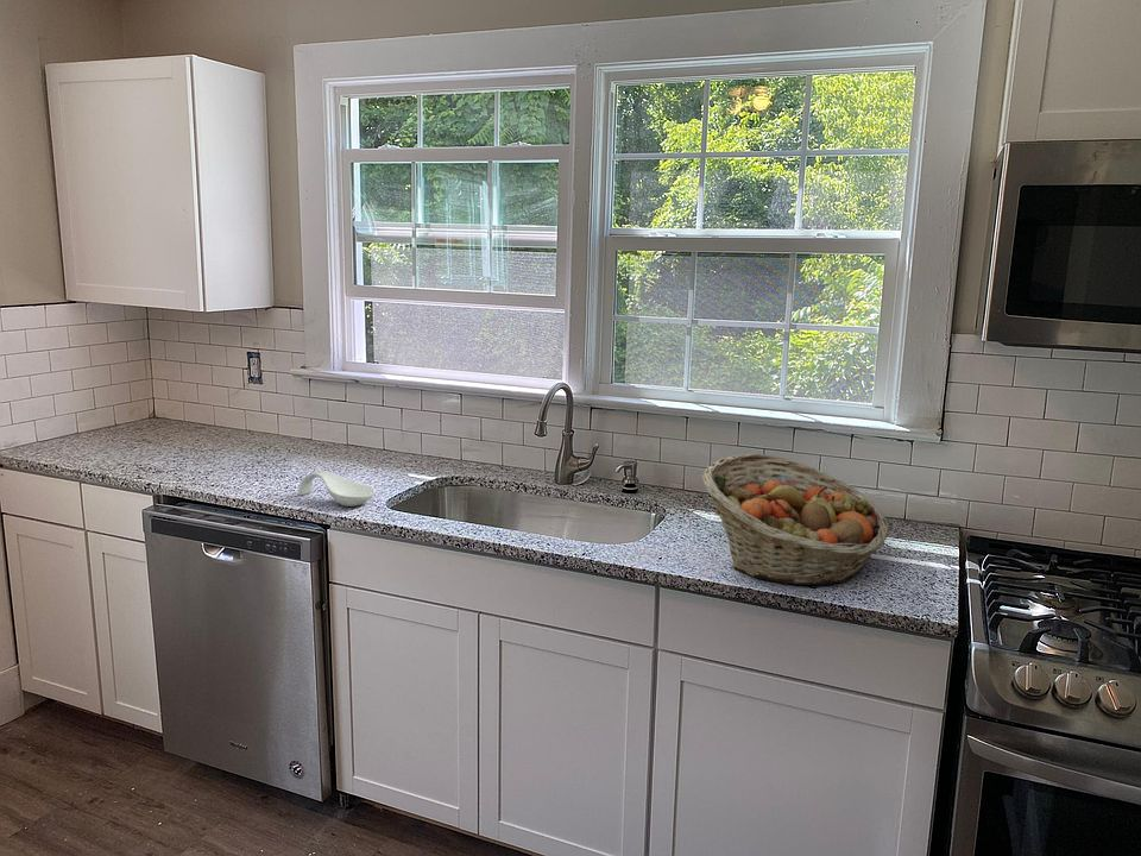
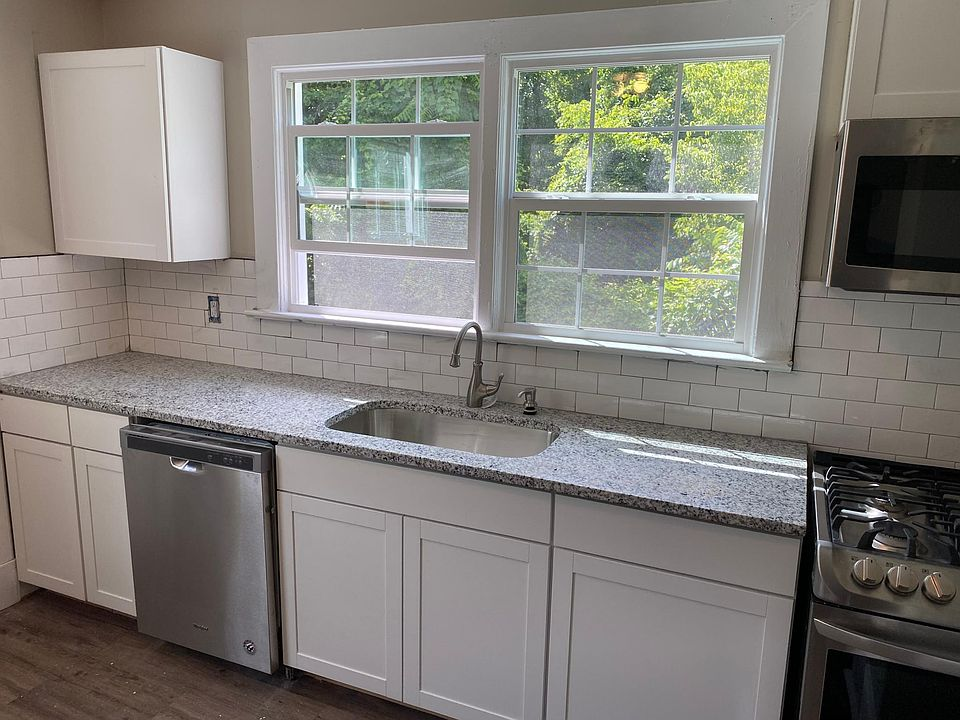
- fruit basket [701,453,890,586]
- spoon rest [297,470,377,508]
